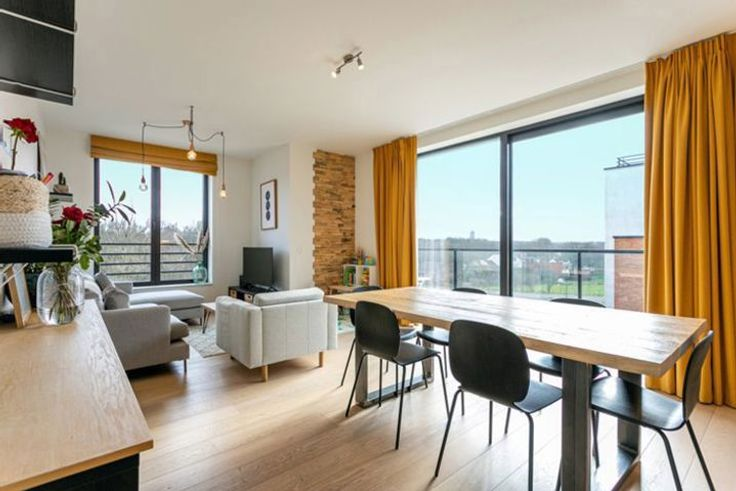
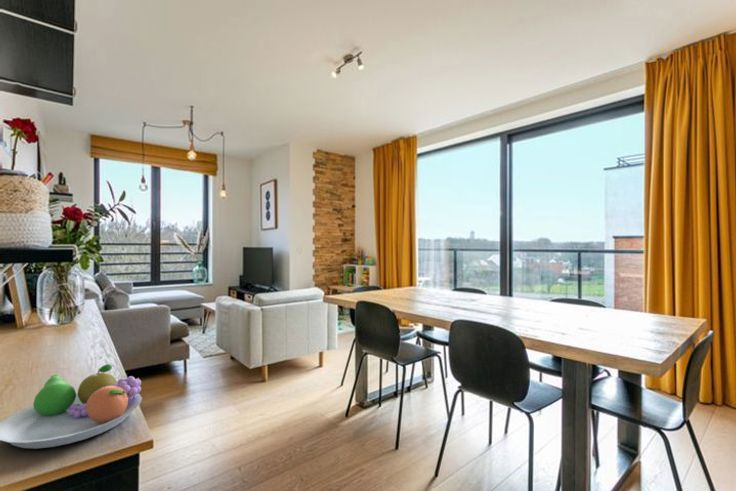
+ fruit bowl [0,363,143,450]
